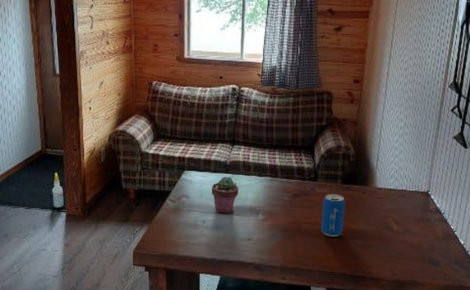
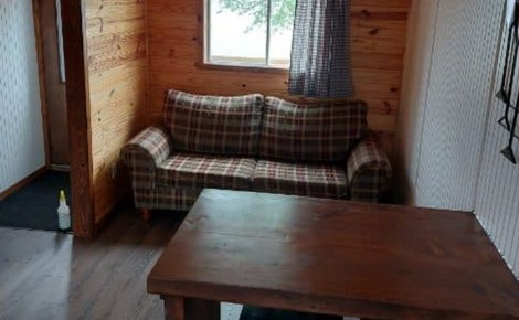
- potted succulent [211,176,239,214]
- beverage can [320,193,346,237]
